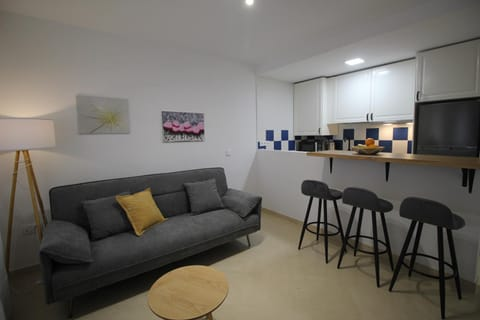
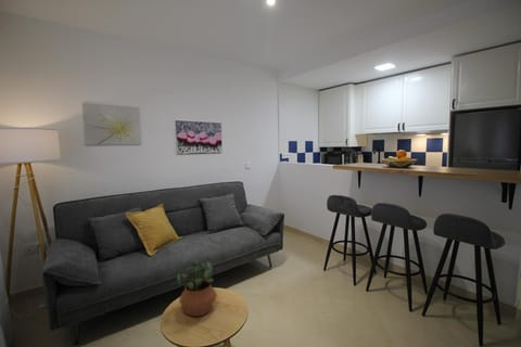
+ potted plant [176,257,218,318]
